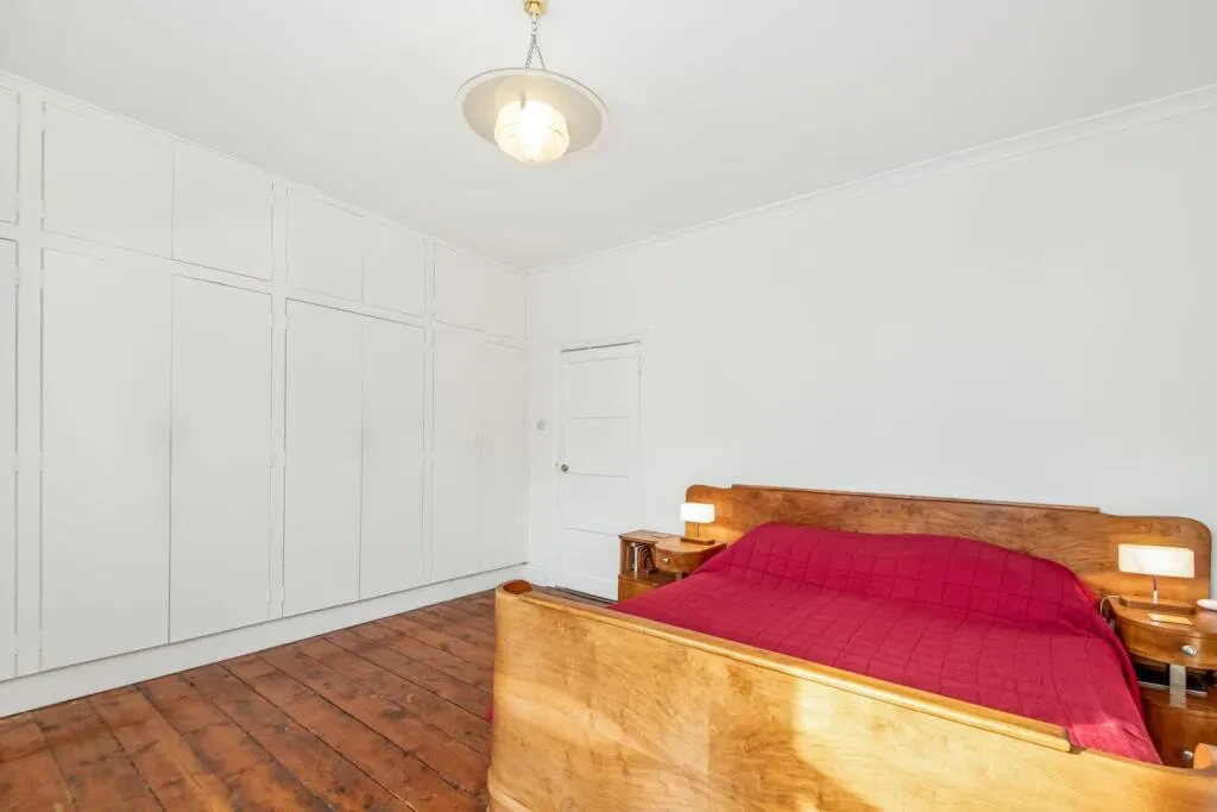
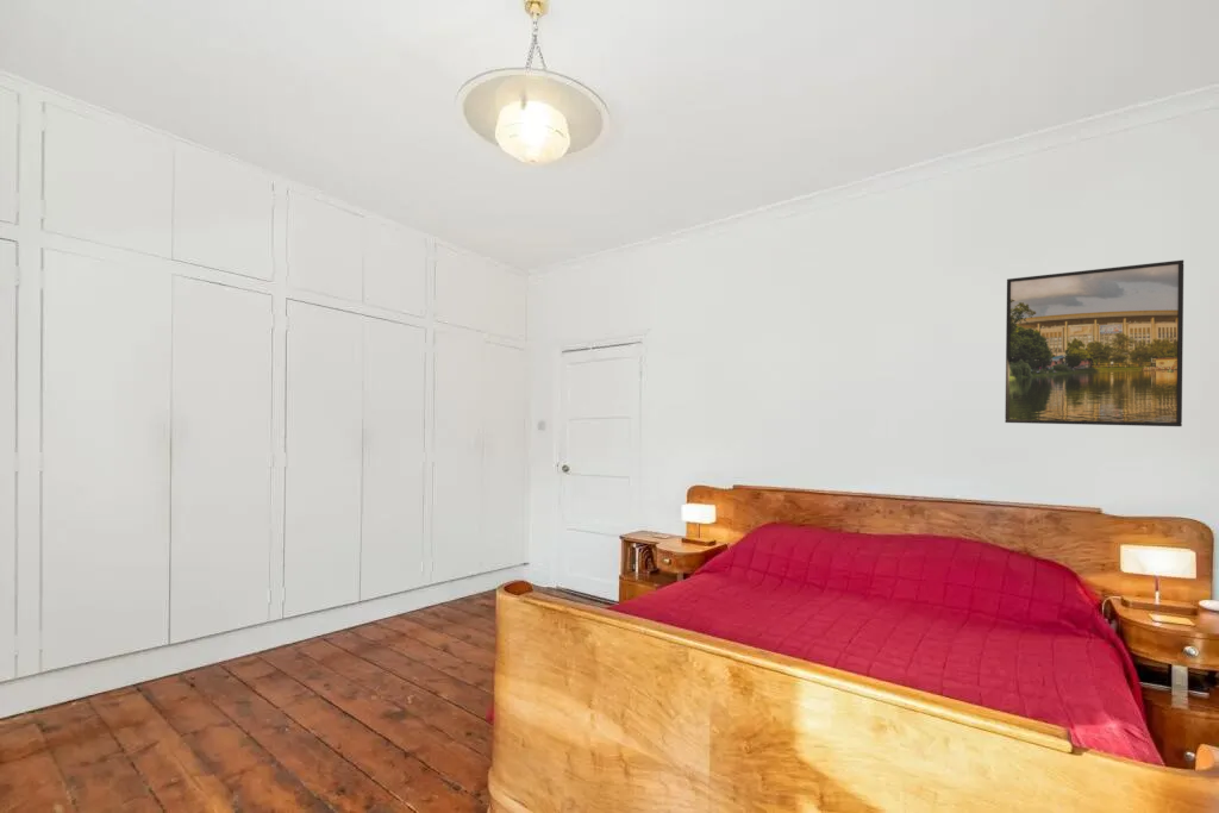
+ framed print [1004,259,1184,427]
